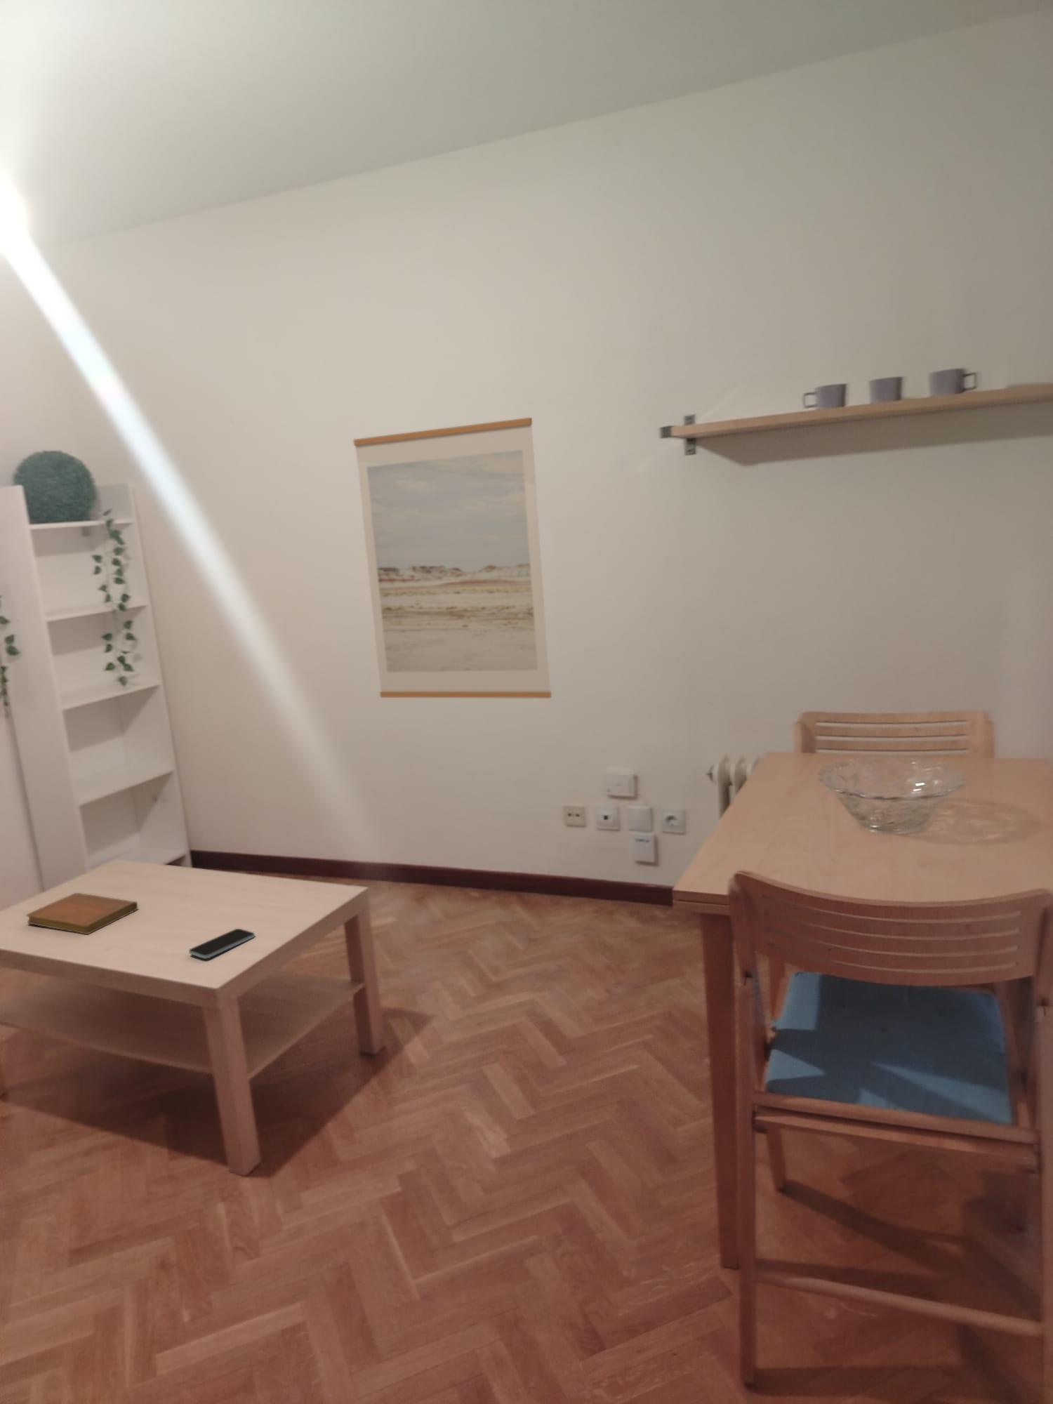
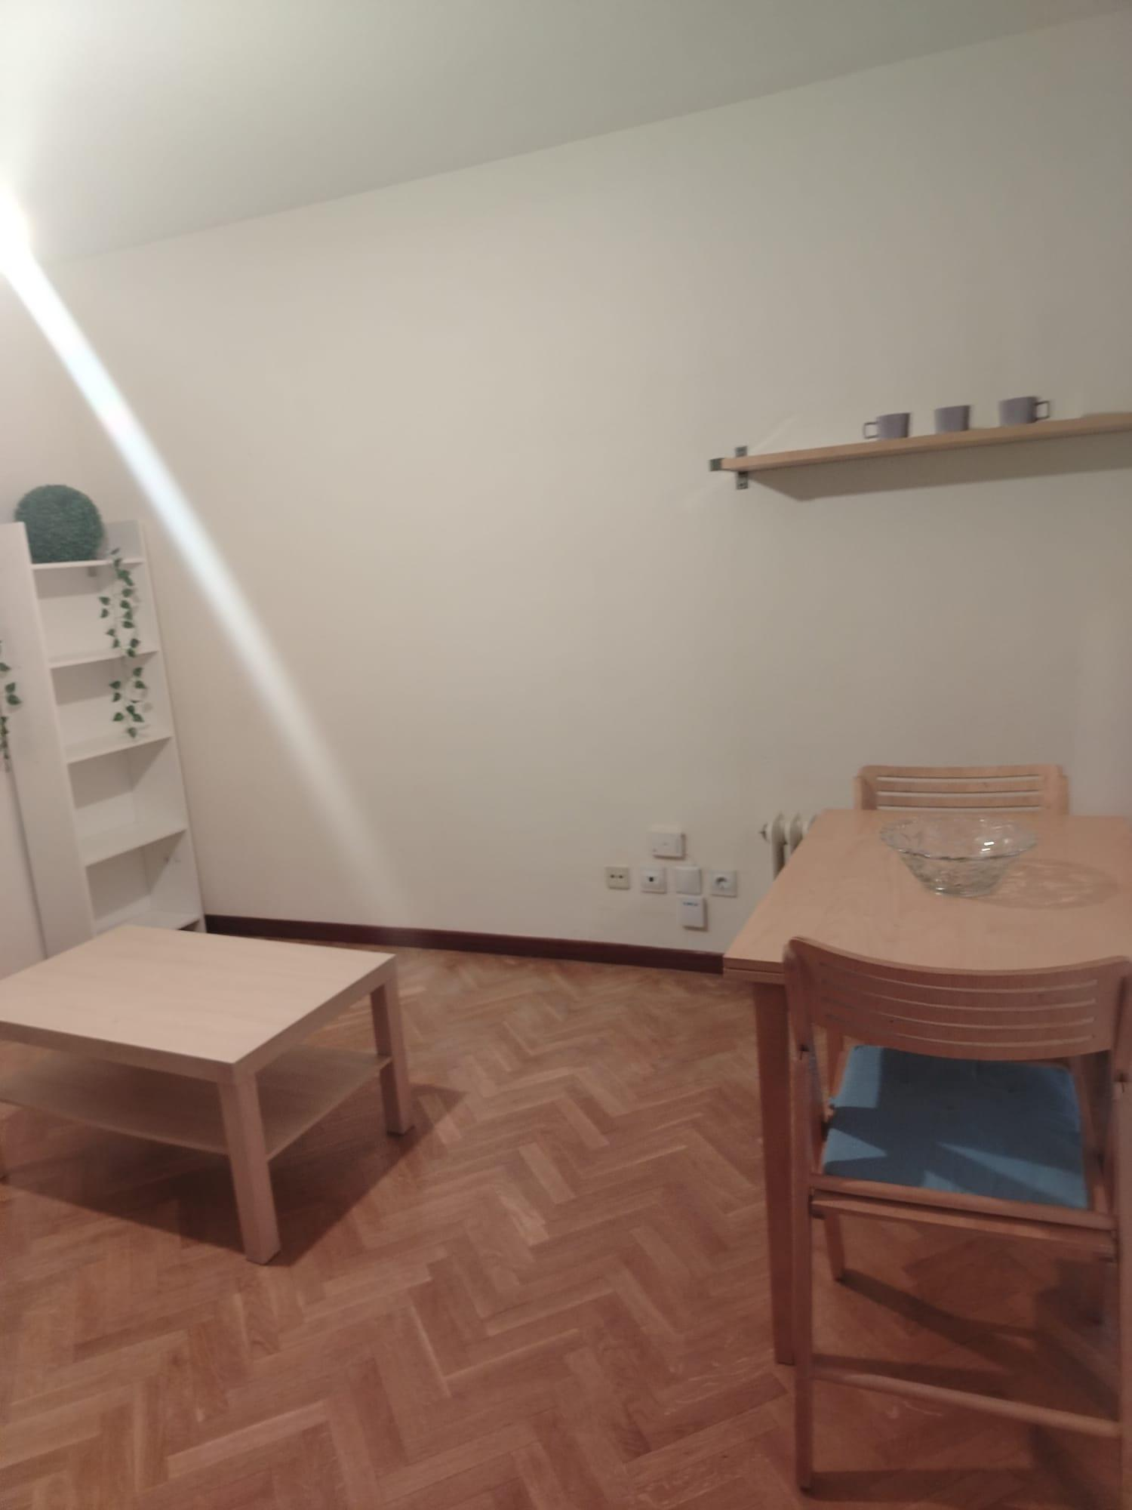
- smartphone [188,928,256,960]
- wall art [353,417,552,699]
- notebook [25,892,138,935]
